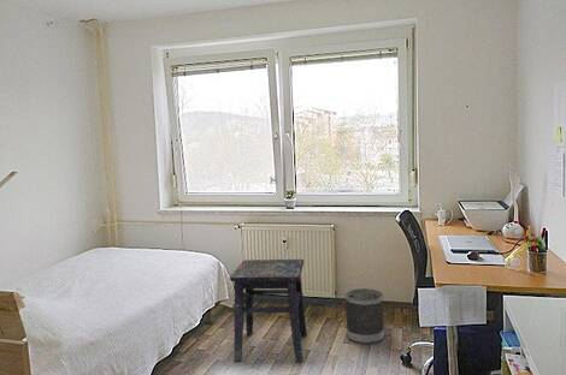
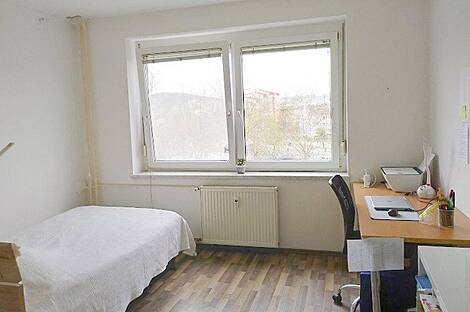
- side table [229,258,308,363]
- wastebasket [344,287,385,345]
